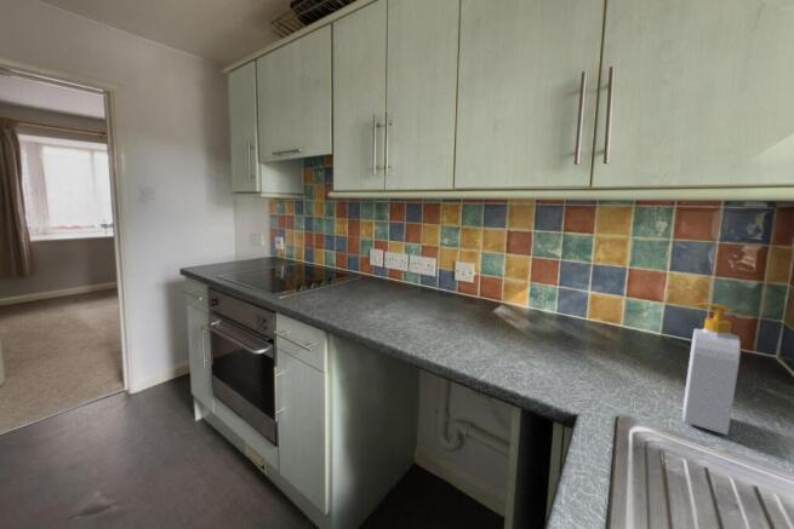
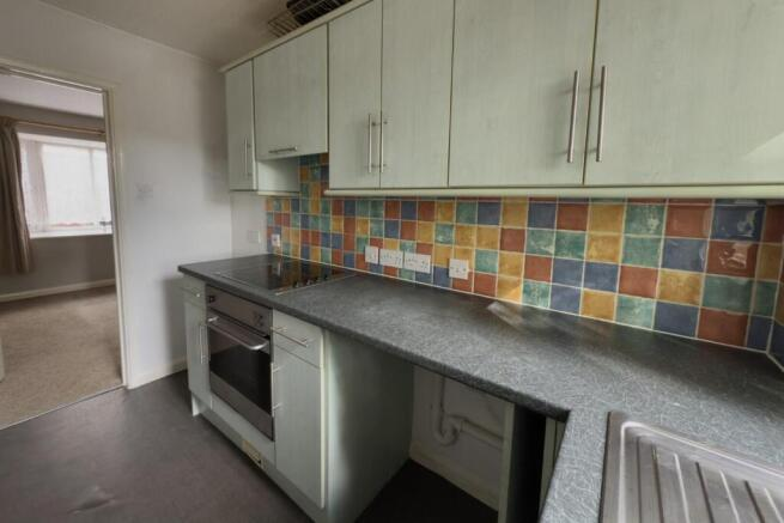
- soap bottle [682,301,742,436]
